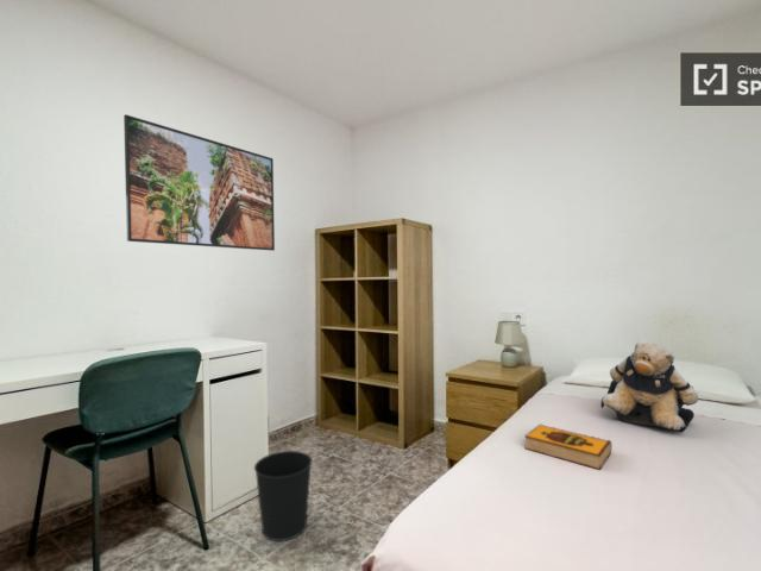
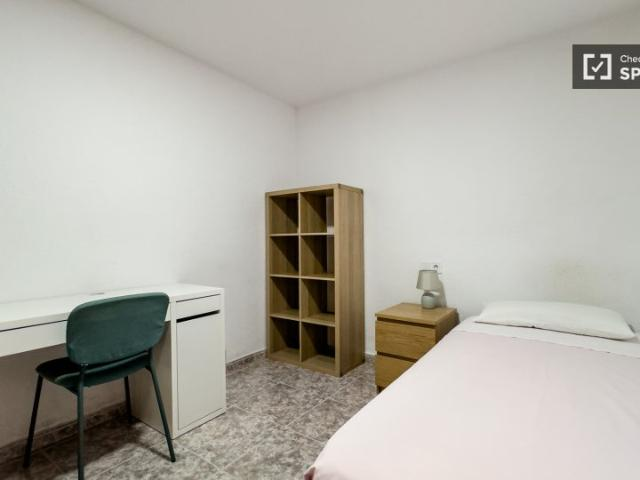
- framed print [122,113,276,252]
- wastebasket [253,450,314,542]
- teddy bear [599,341,699,433]
- hardback book [523,423,612,471]
